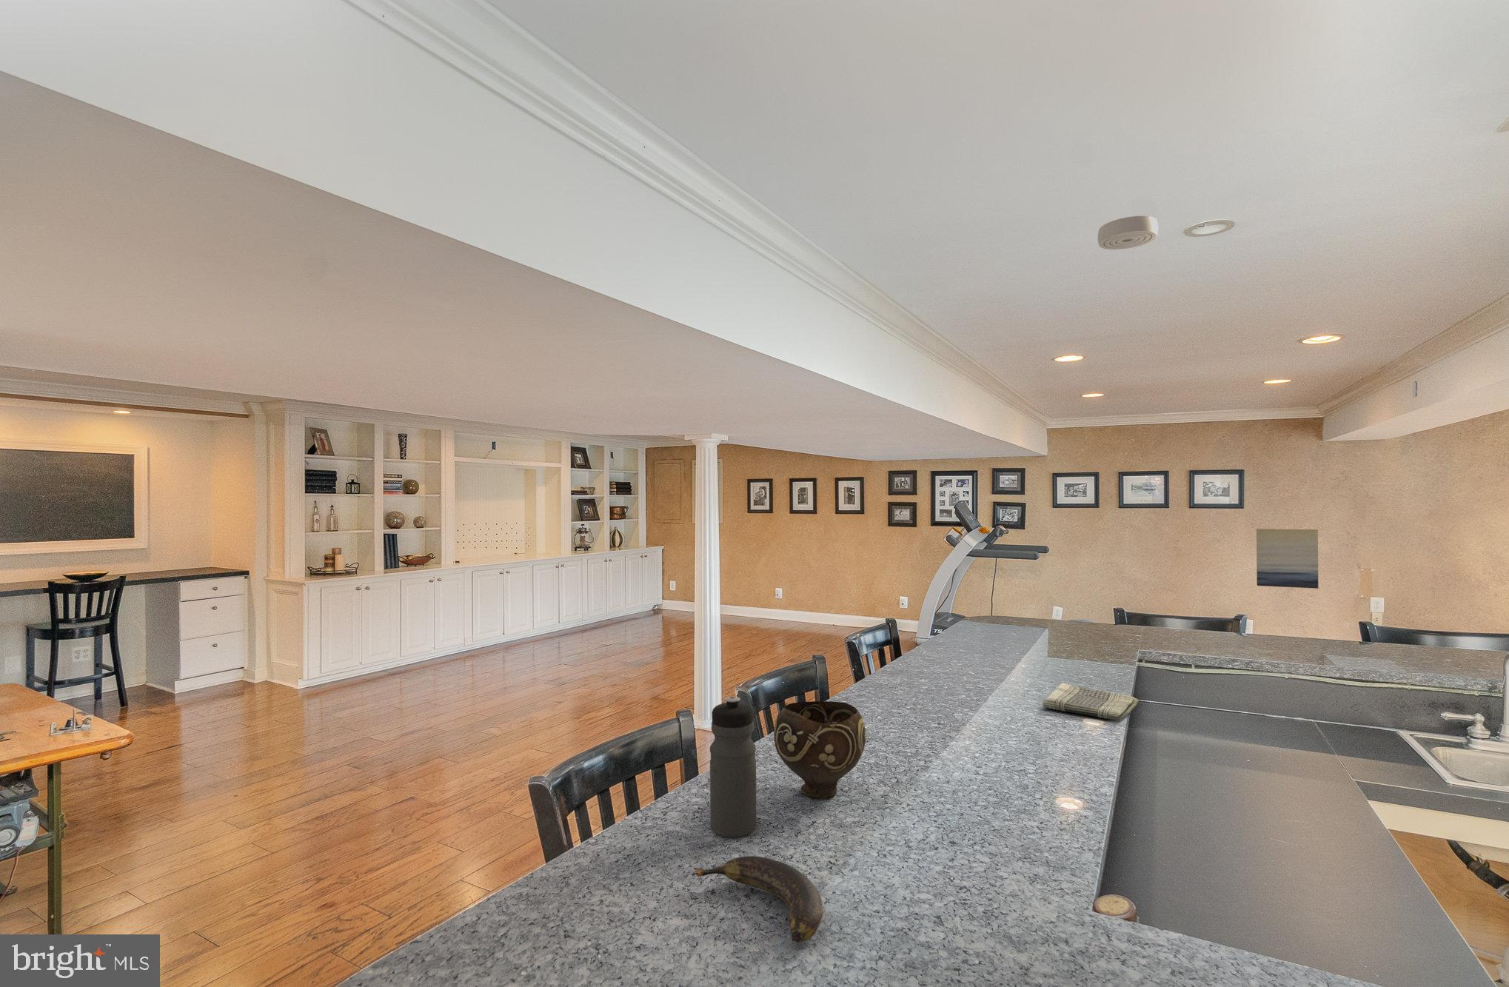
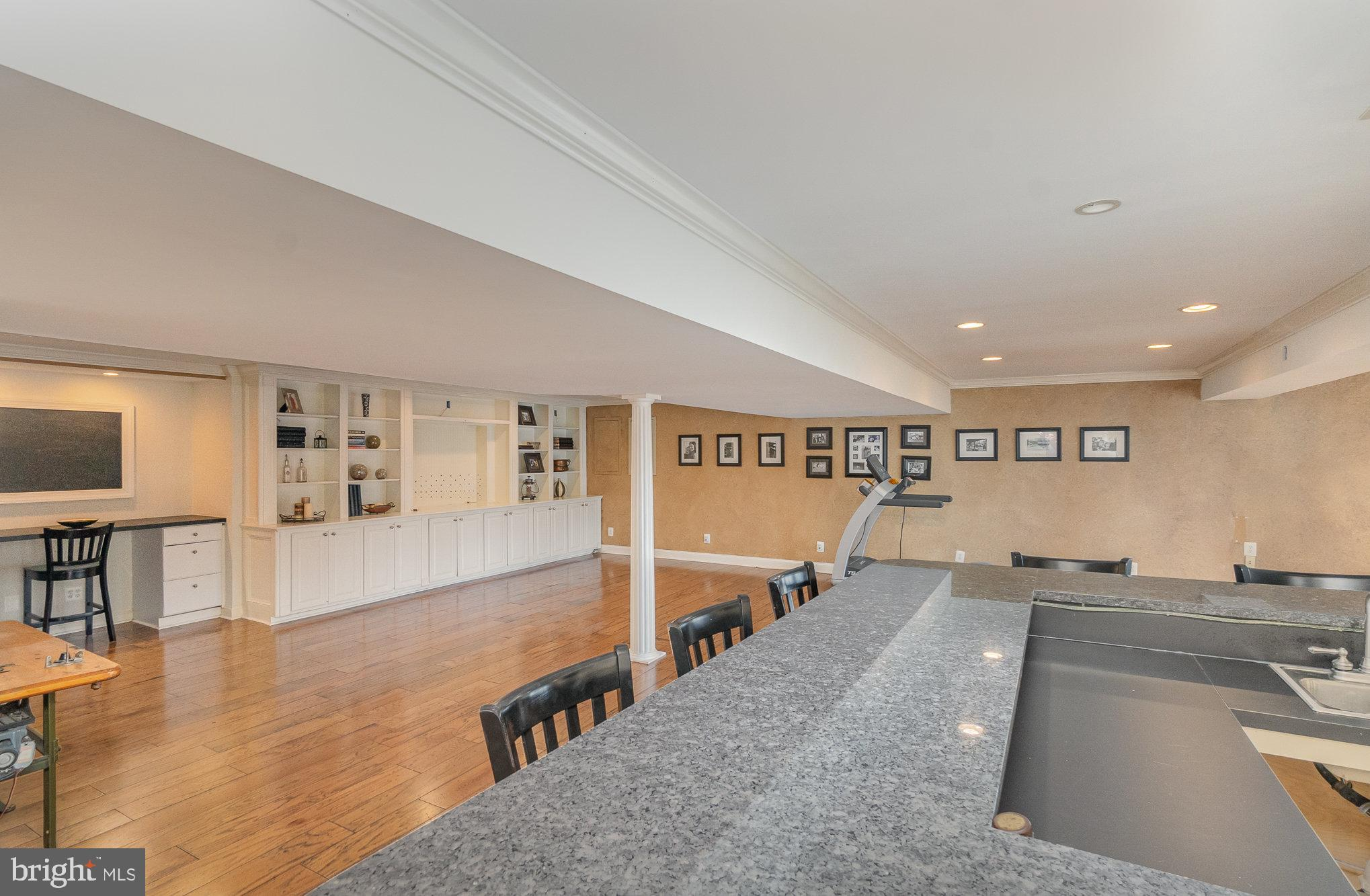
- bowl [773,701,867,800]
- water bottle [709,696,758,839]
- banana [694,855,824,943]
- wall art [1256,528,1320,589]
- smoke detector [1097,216,1159,250]
- dish towel [1042,683,1140,722]
